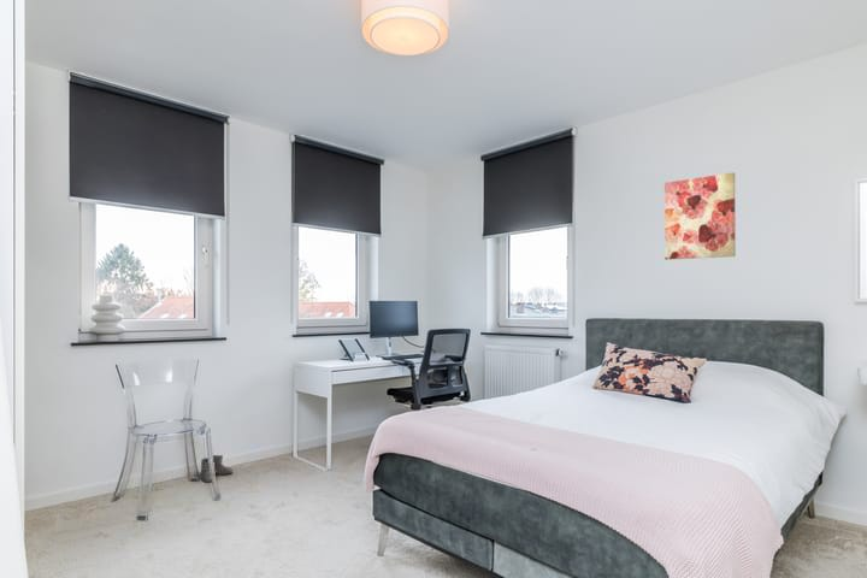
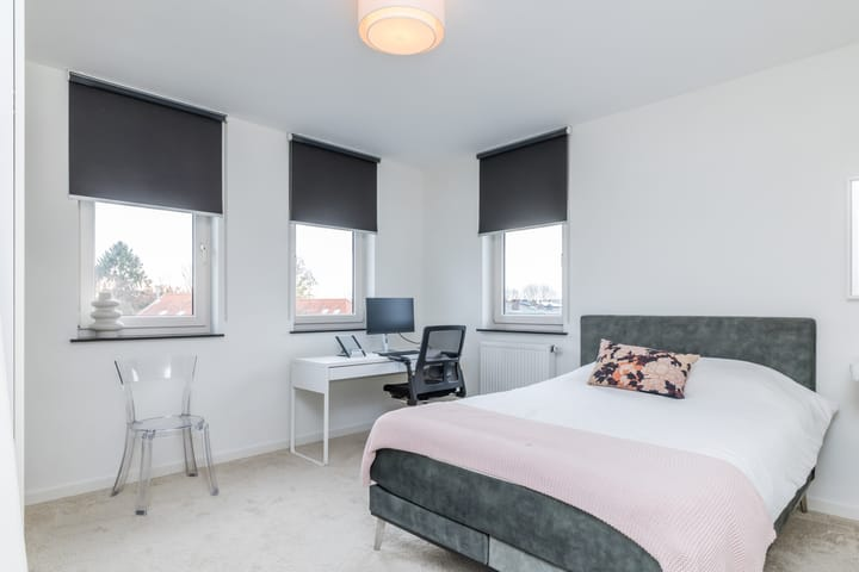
- wall art [663,171,737,260]
- boots [195,454,234,484]
